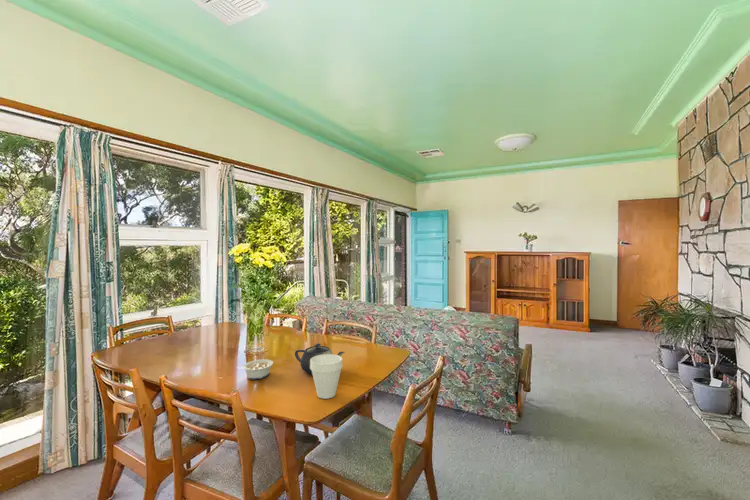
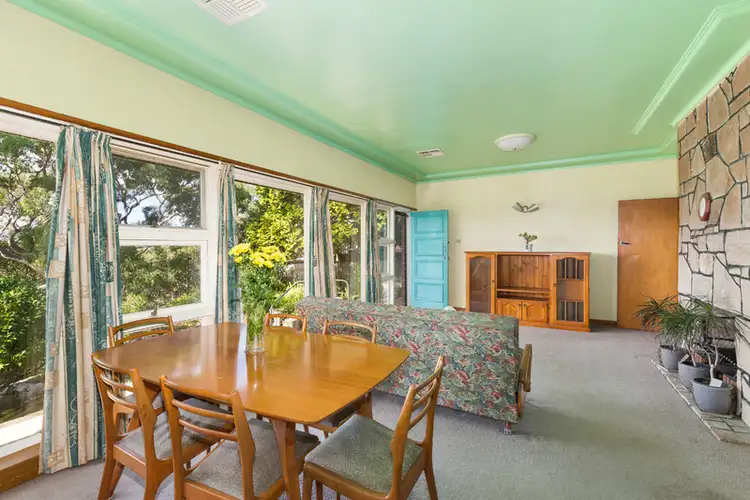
- cup [310,354,344,400]
- legume [236,358,274,380]
- teapot [294,342,346,375]
